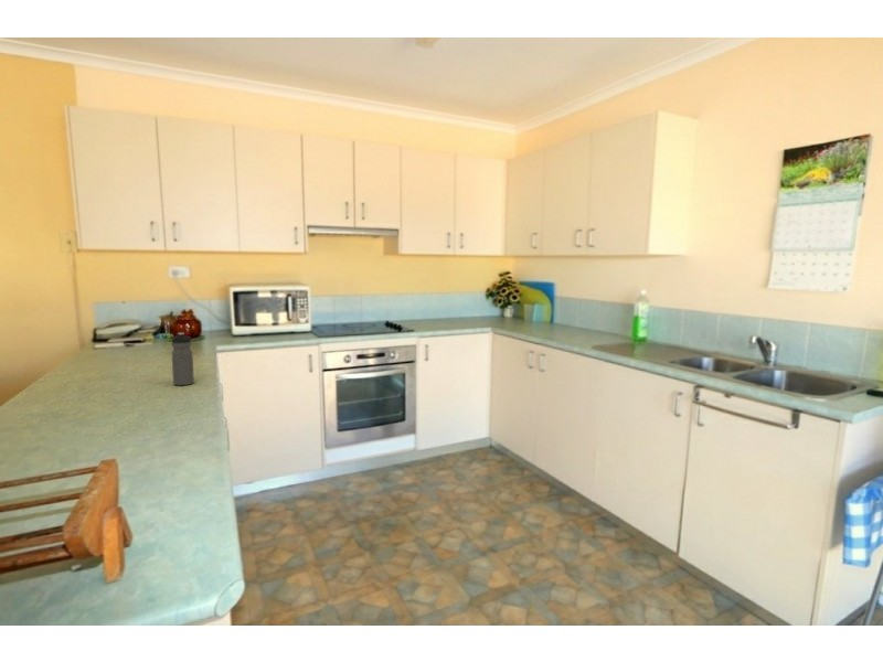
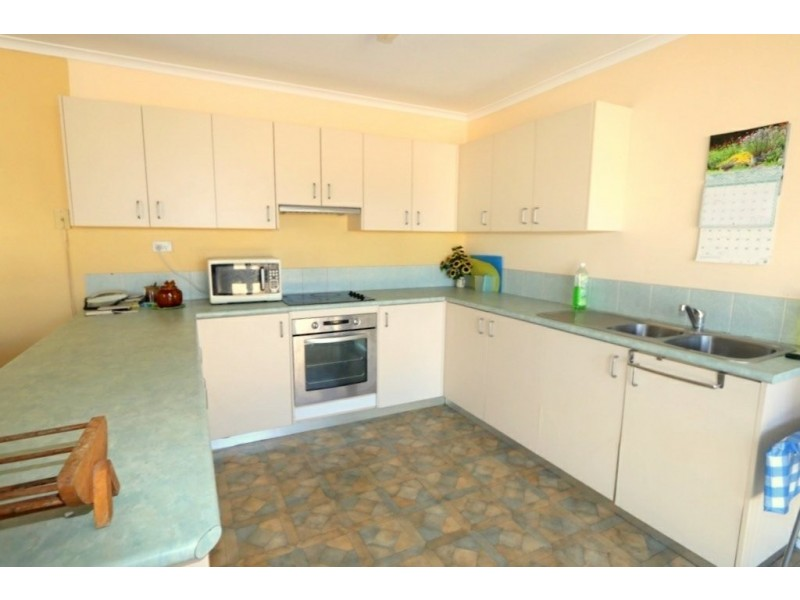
- water bottle [170,332,195,386]
